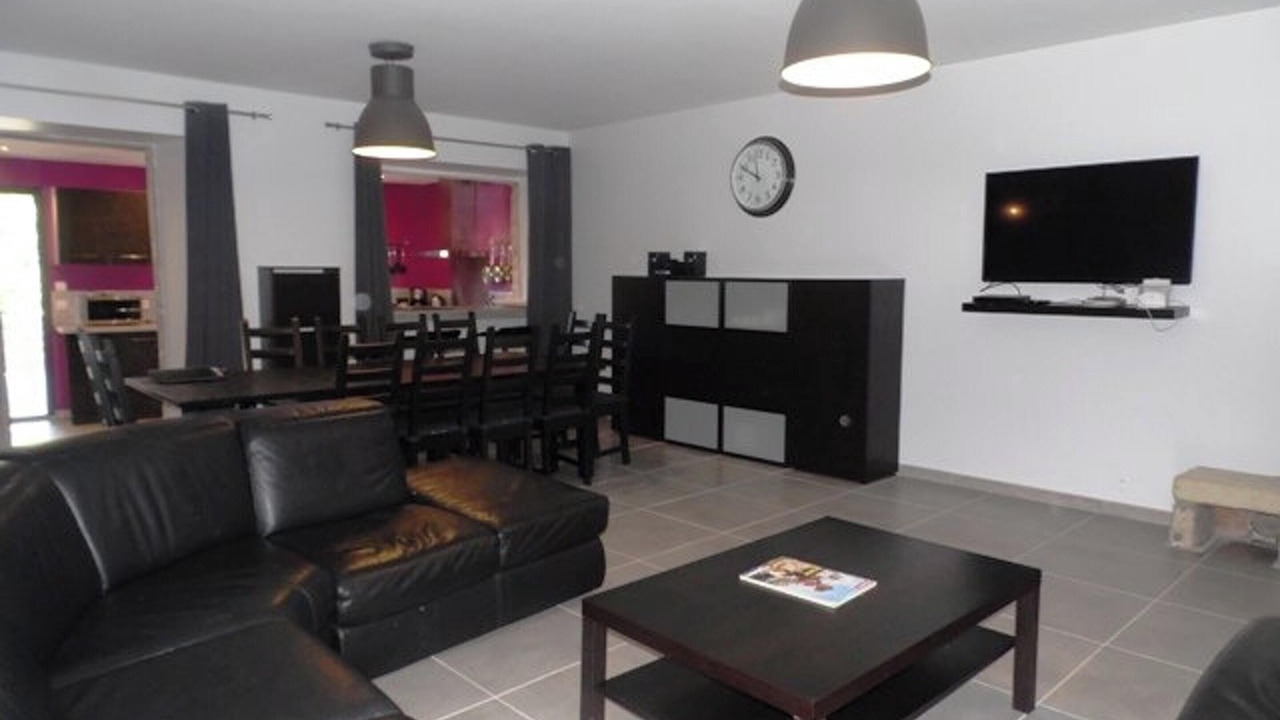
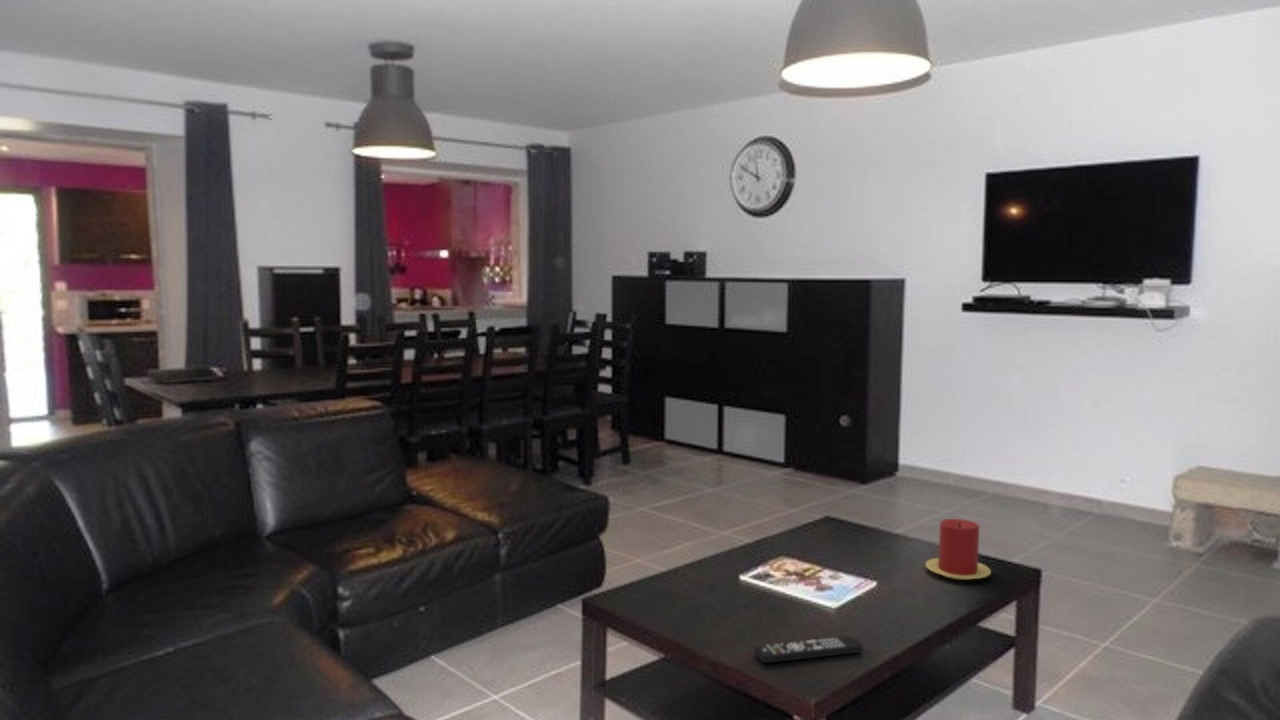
+ remote control [754,635,864,664]
+ candle [924,518,992,581]
